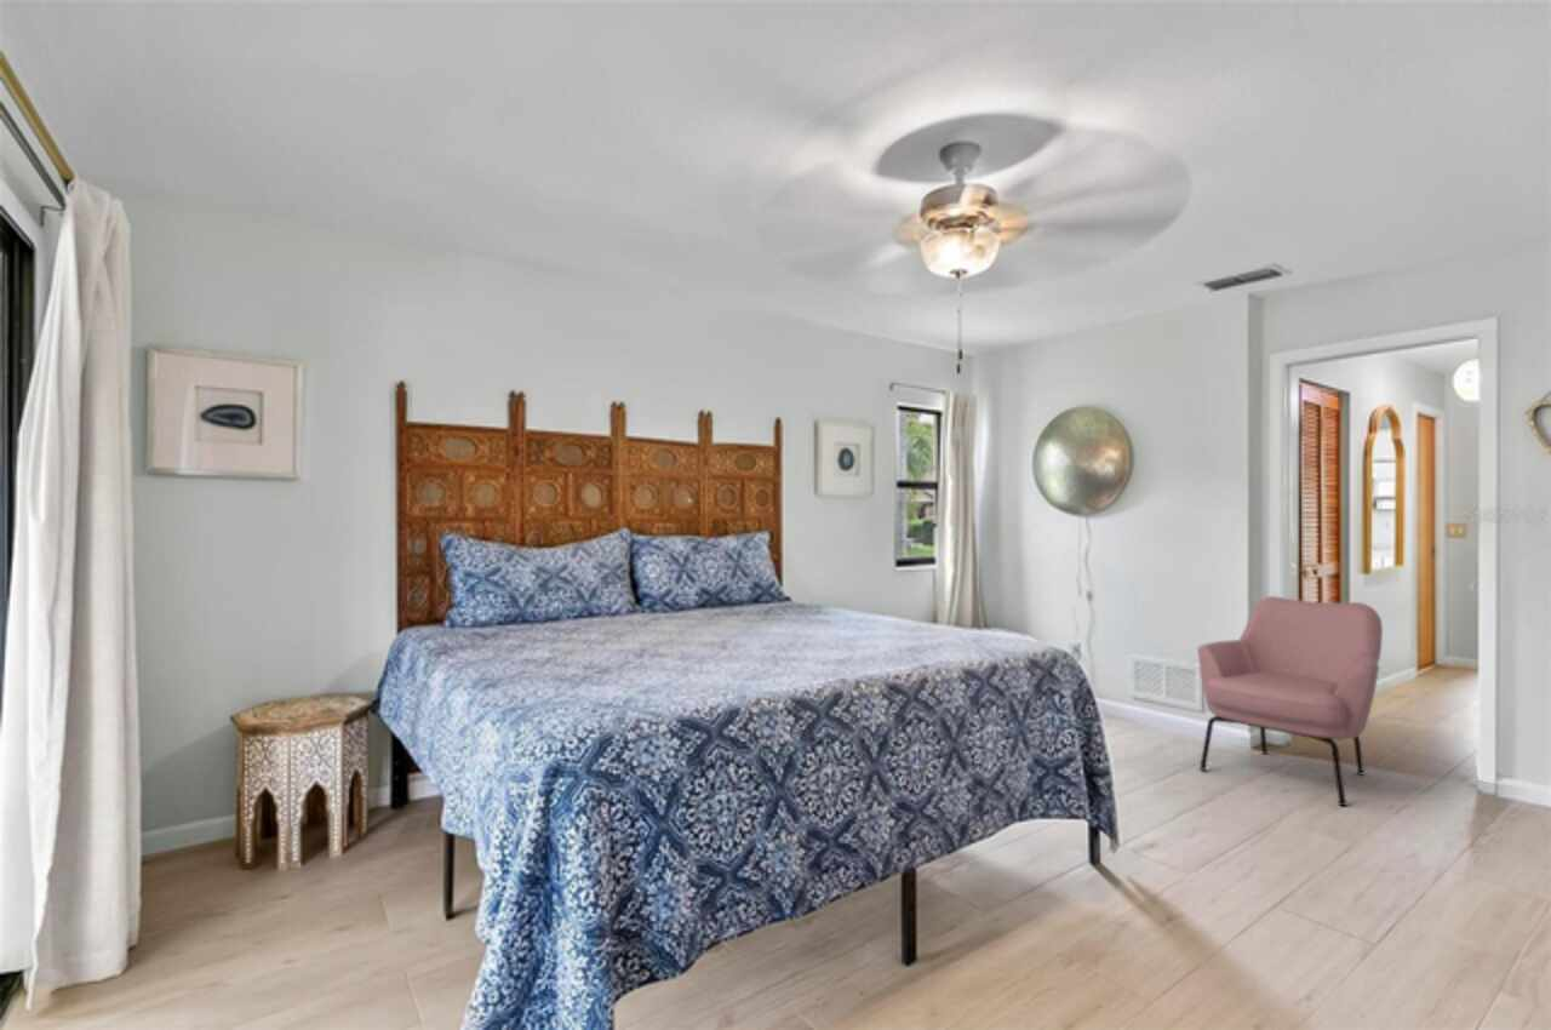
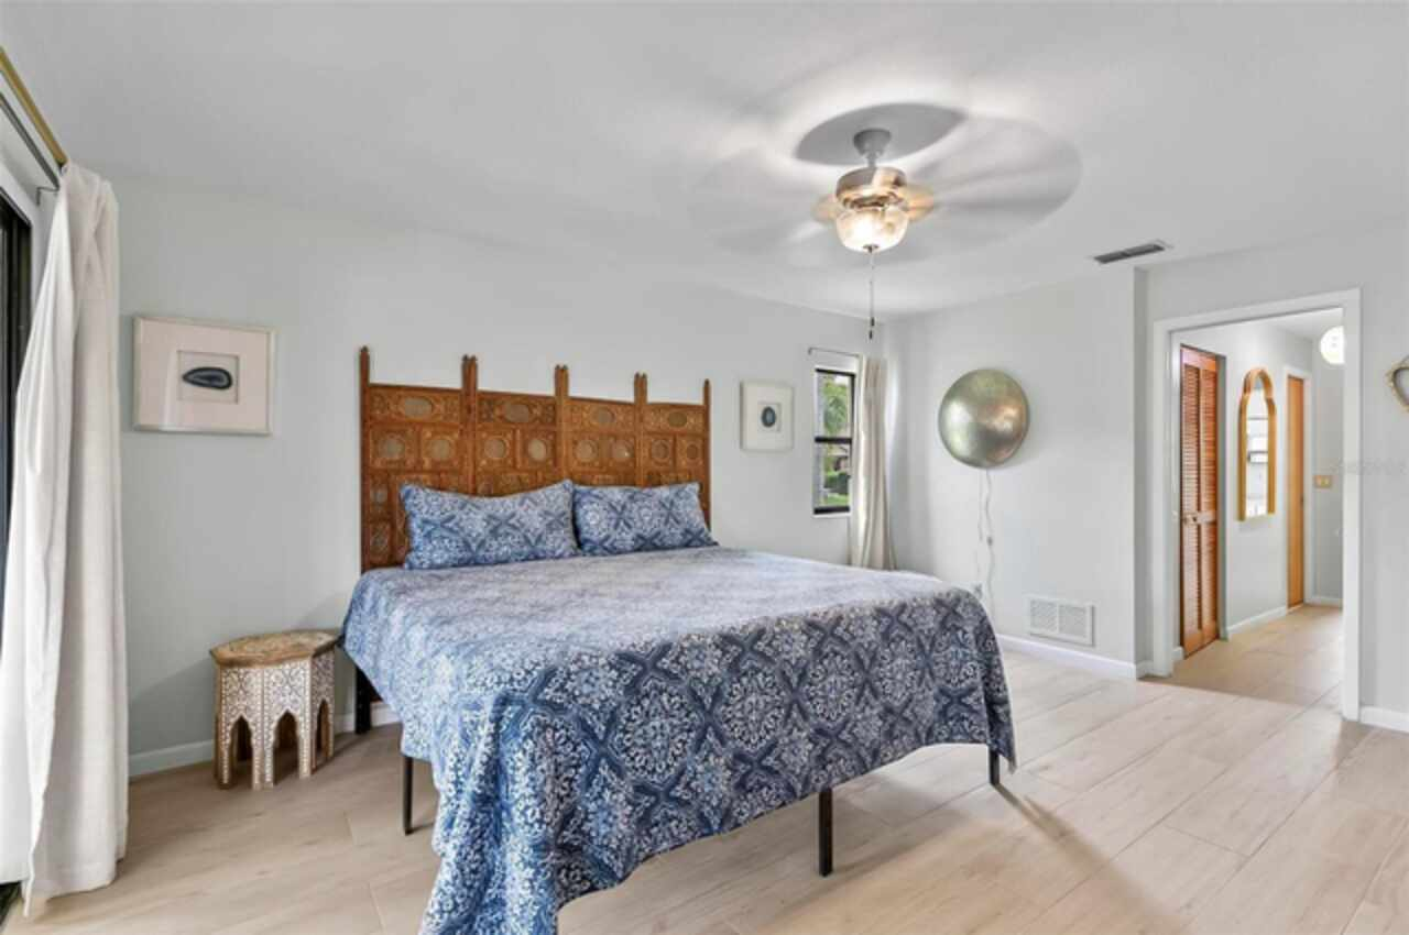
- armchair [1196,595,1384,807]
